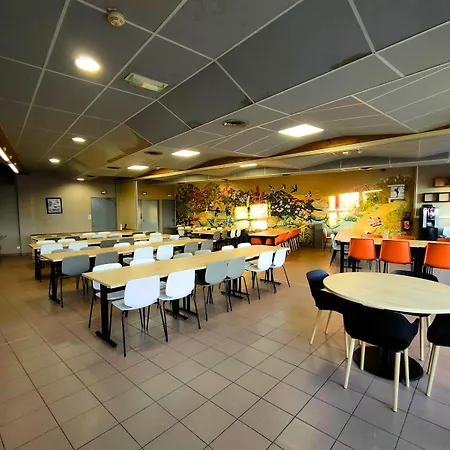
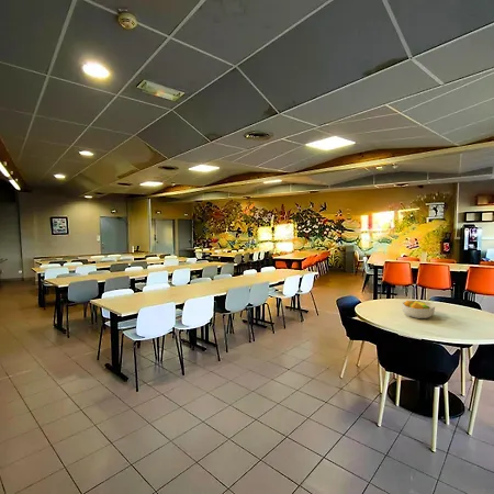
+ fruit bowl [401,300,436,319]
